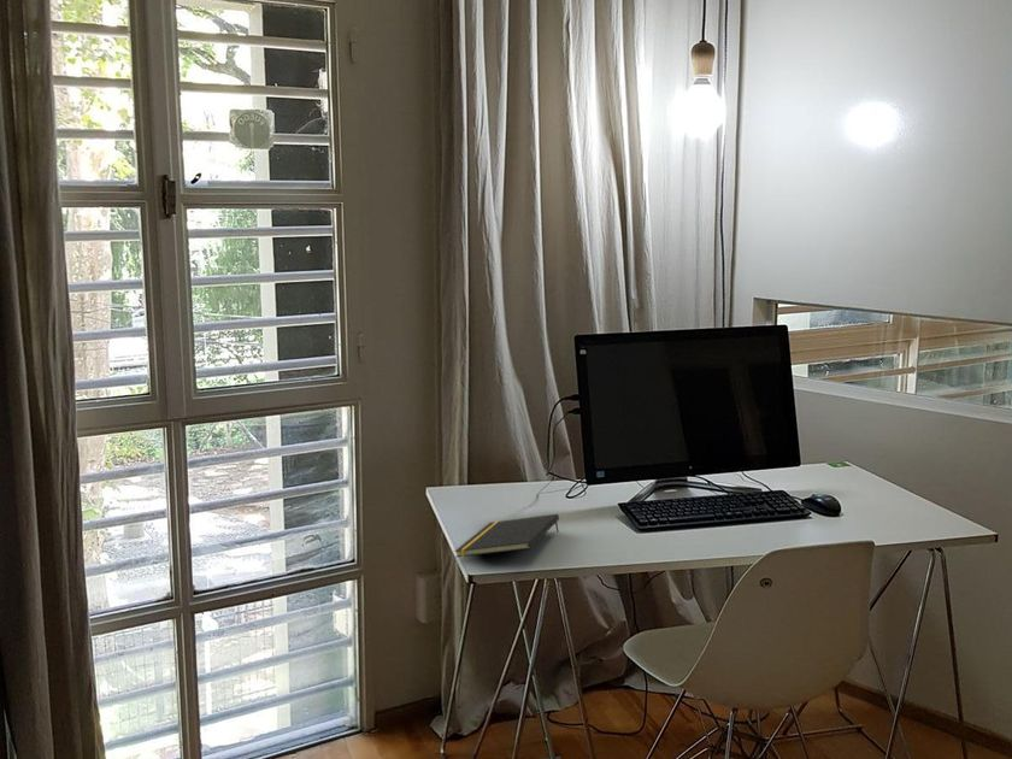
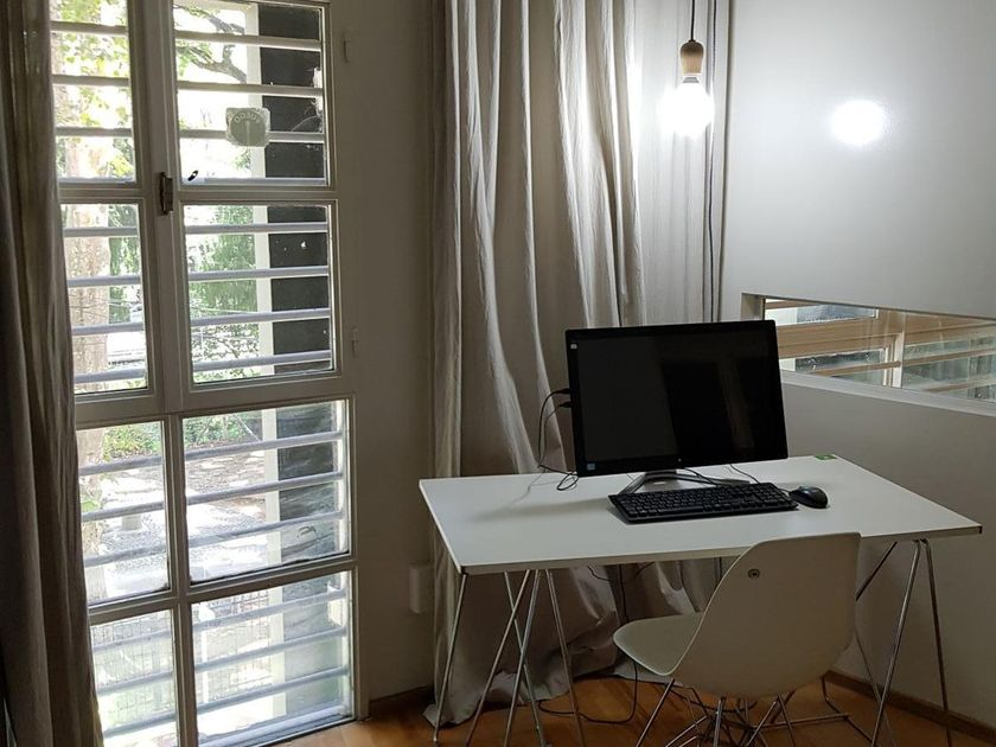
- notepad [454,513,560,558]
